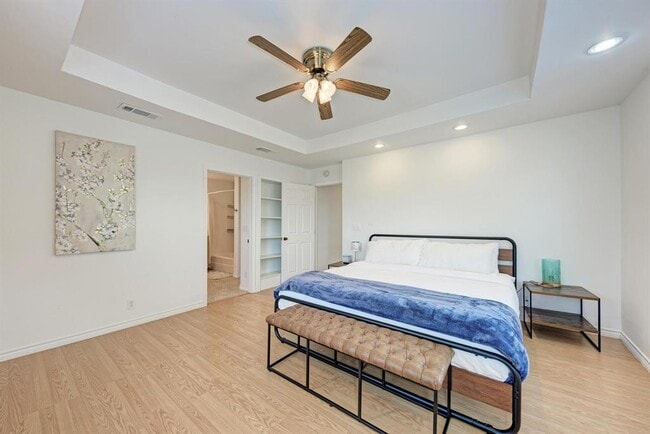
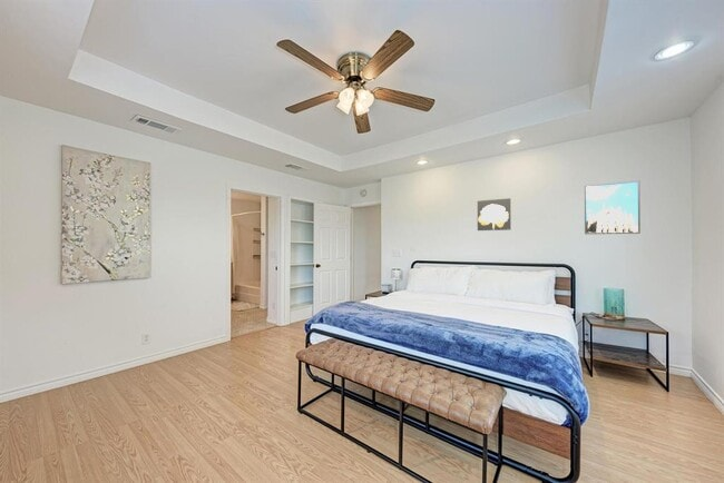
+ wall art [477,197,511,231]
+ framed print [584,179,642,235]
